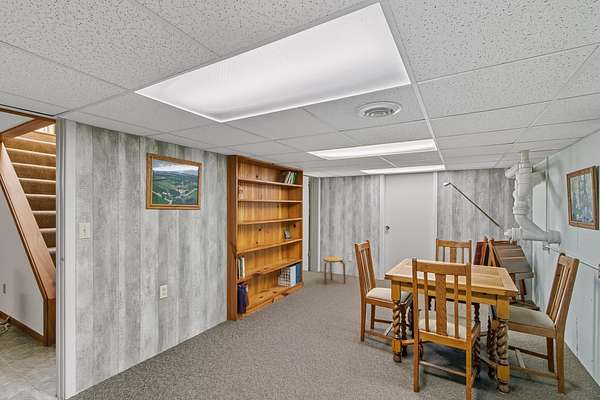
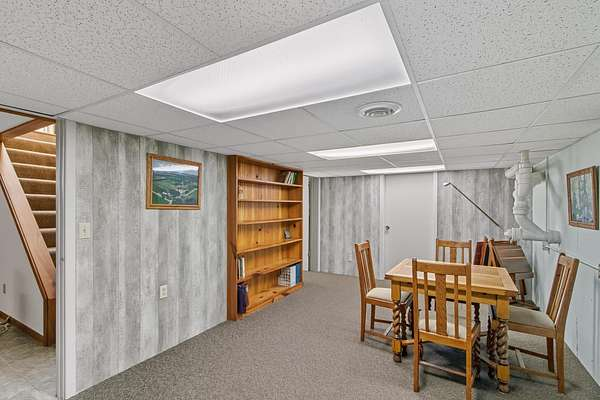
- stool [322,256,346,285]
